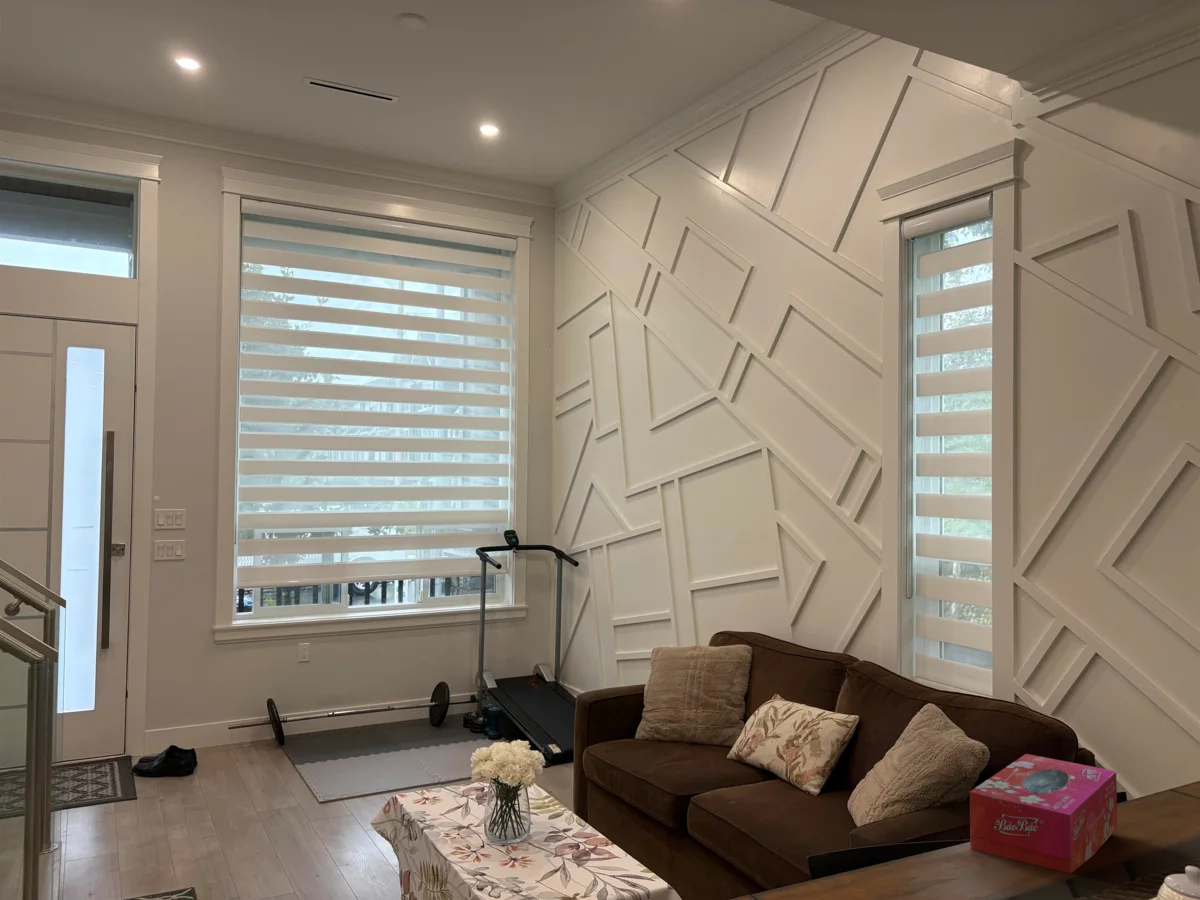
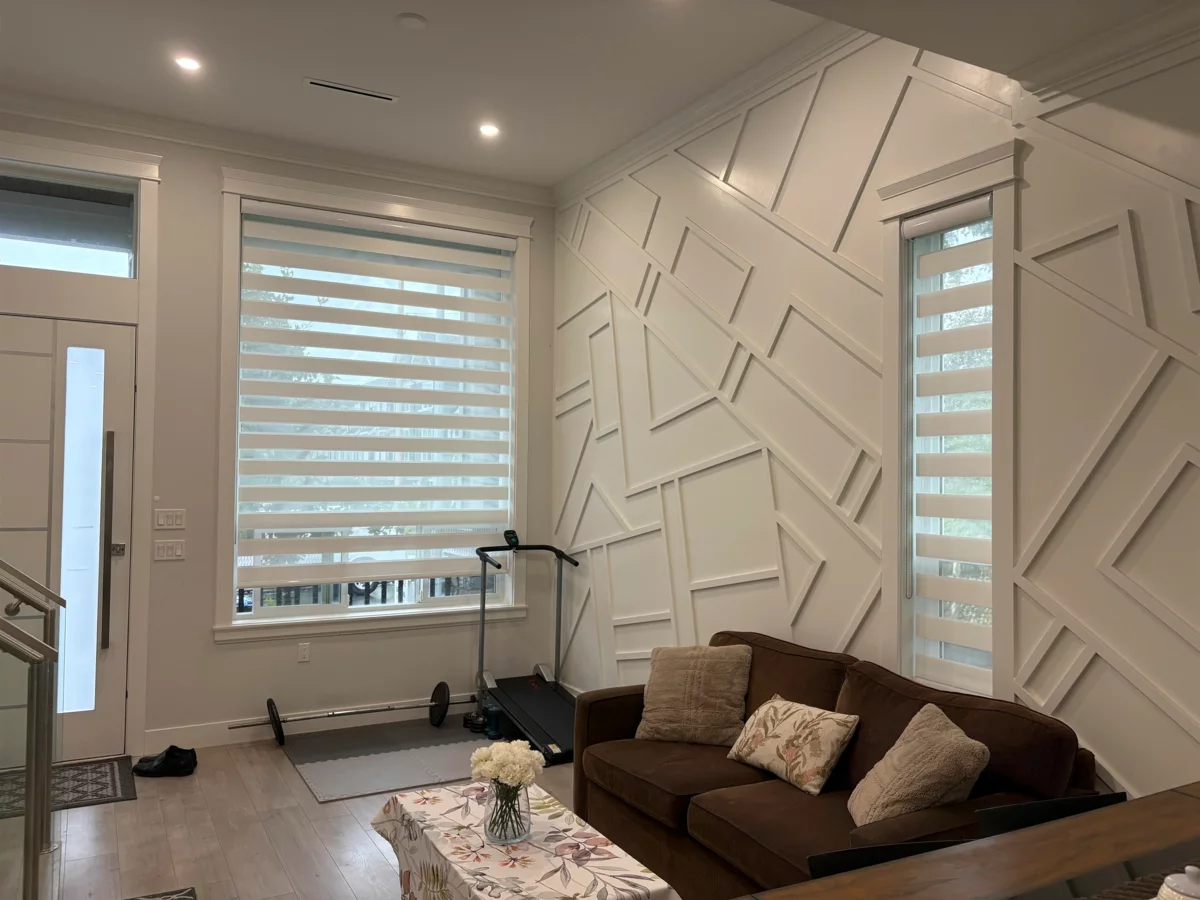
- tissue box [969,753,1118,875]
